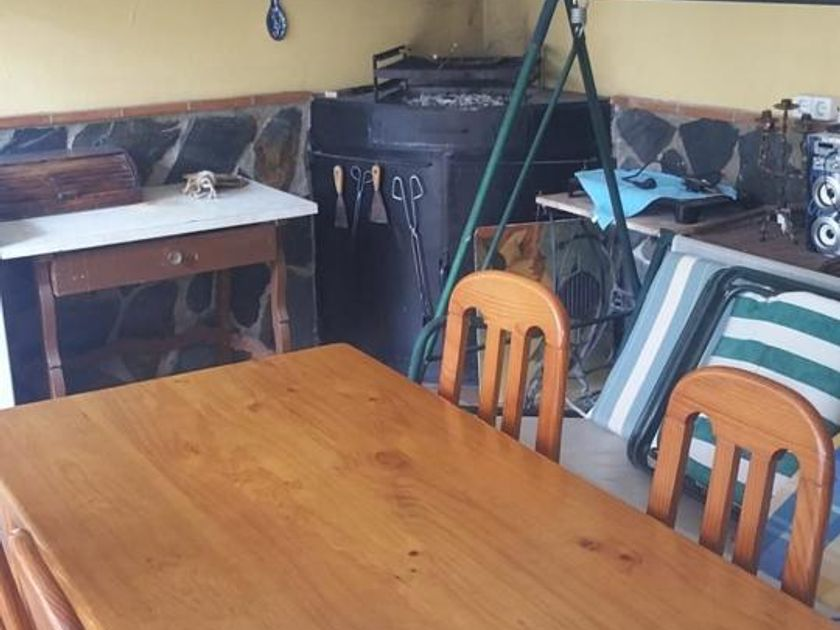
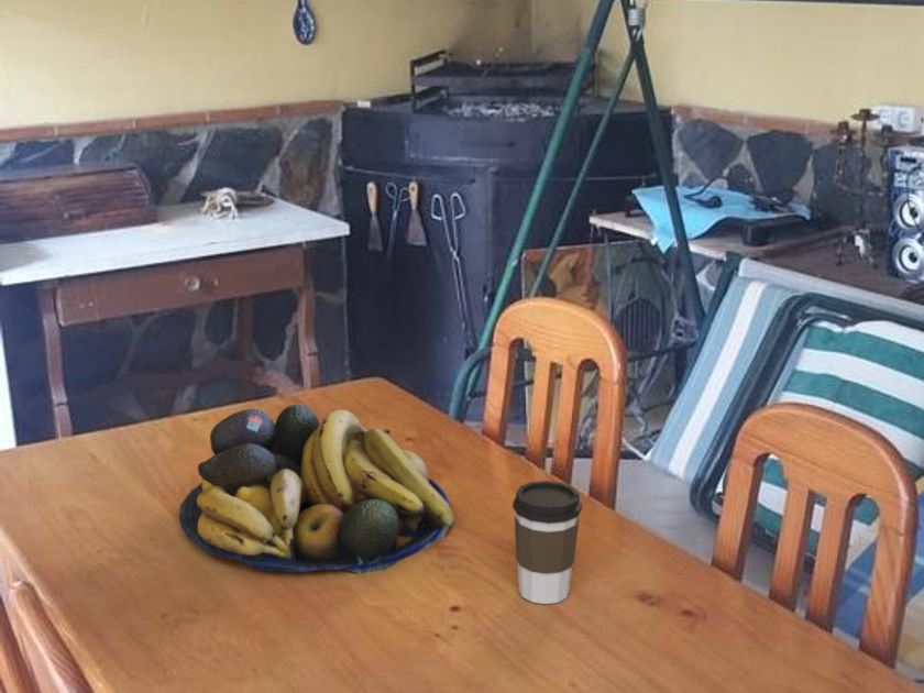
+ coffee cup [512,480,583,605]
+ fruit bowl [178,404,455,575]
